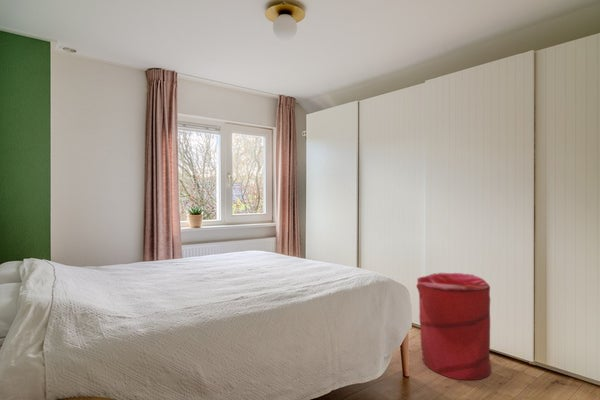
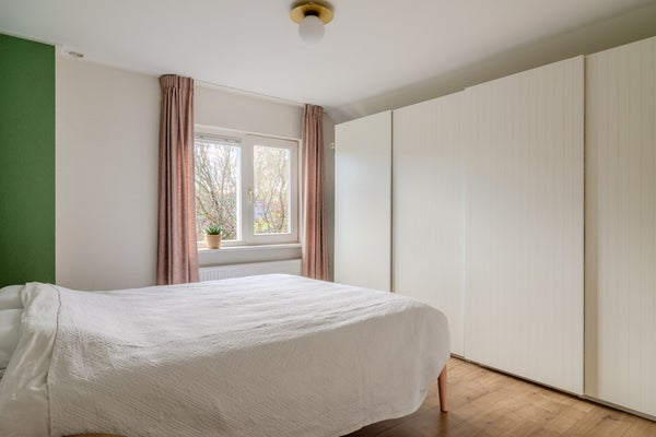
- laundry hamper [415,272,492,381]
